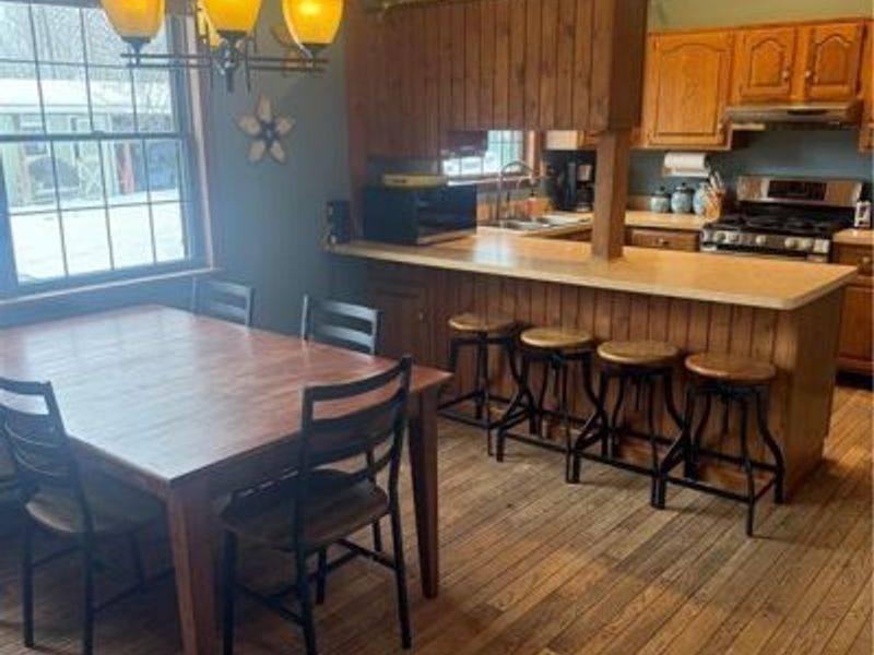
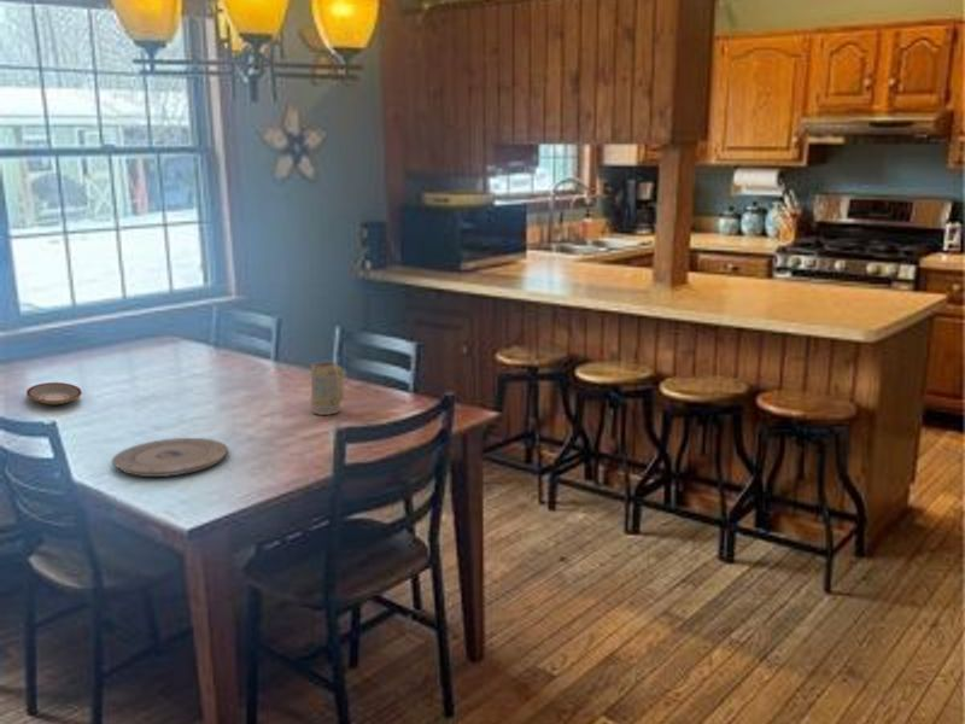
+ mug [310,361,345,416]
+ plate [111,437,229,478]
+ plate [25,381,83,405]
